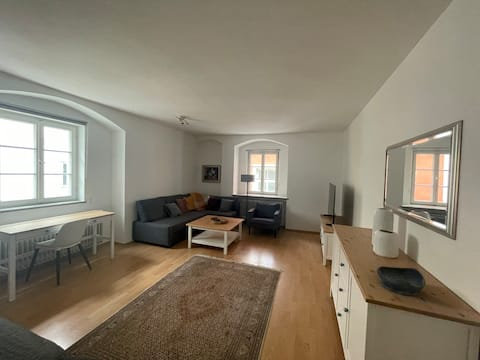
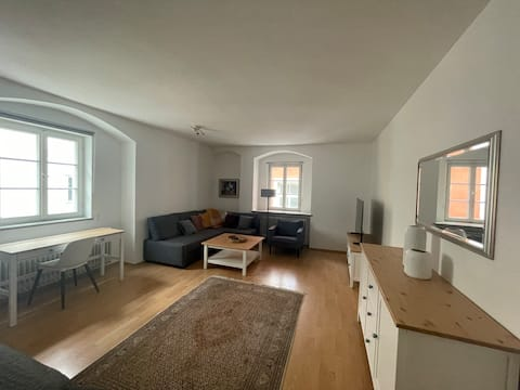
- bowl [376,265,427,296]
